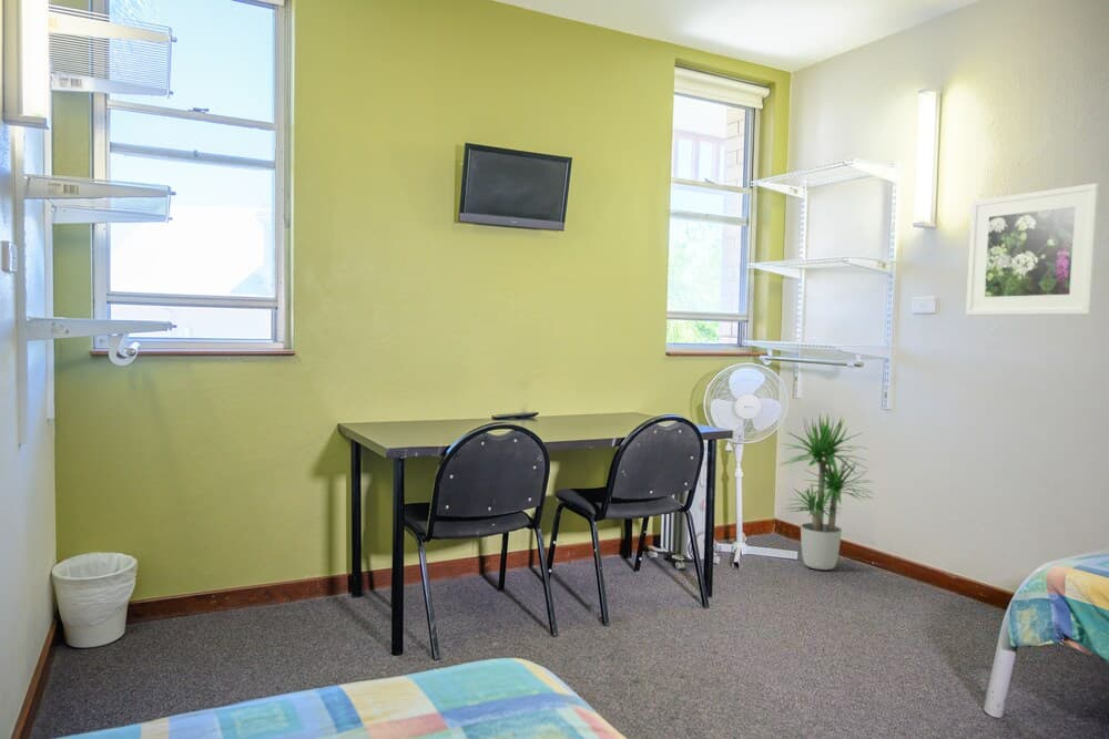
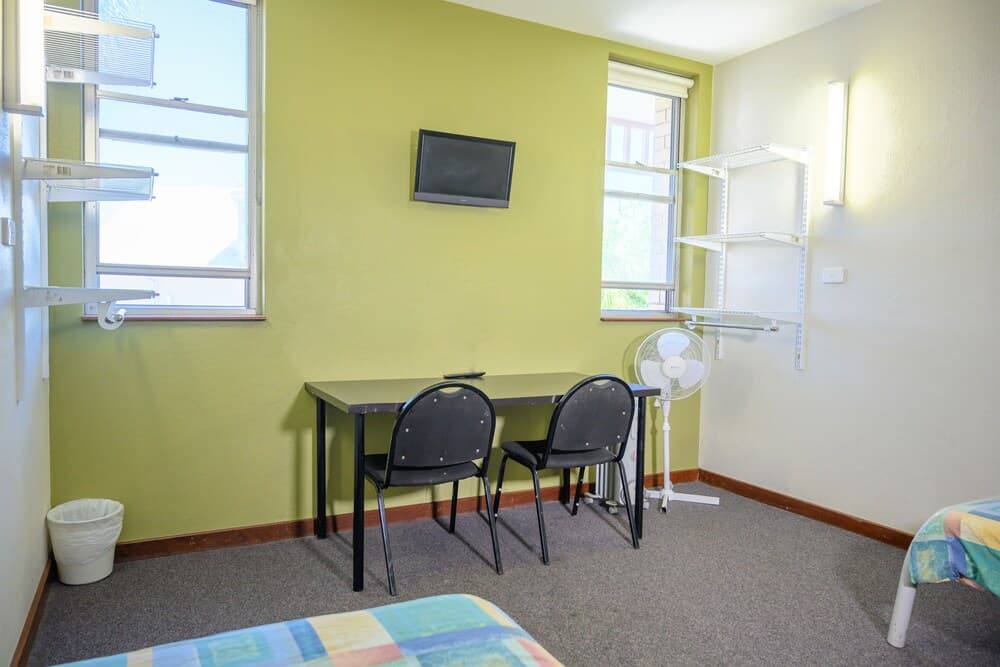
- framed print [965,182,1101,316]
- potted plant [776,412,876,571]
